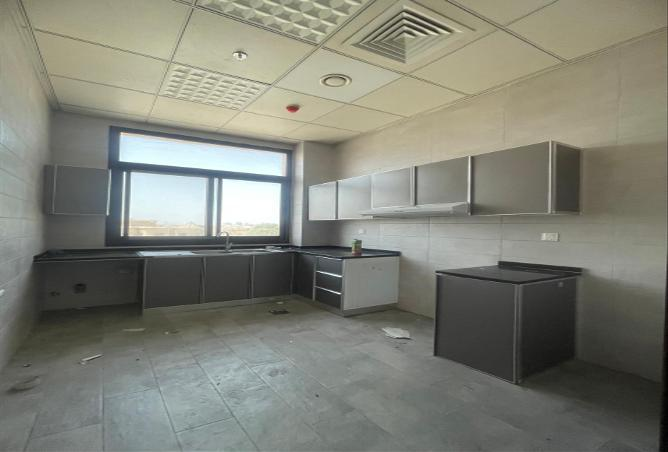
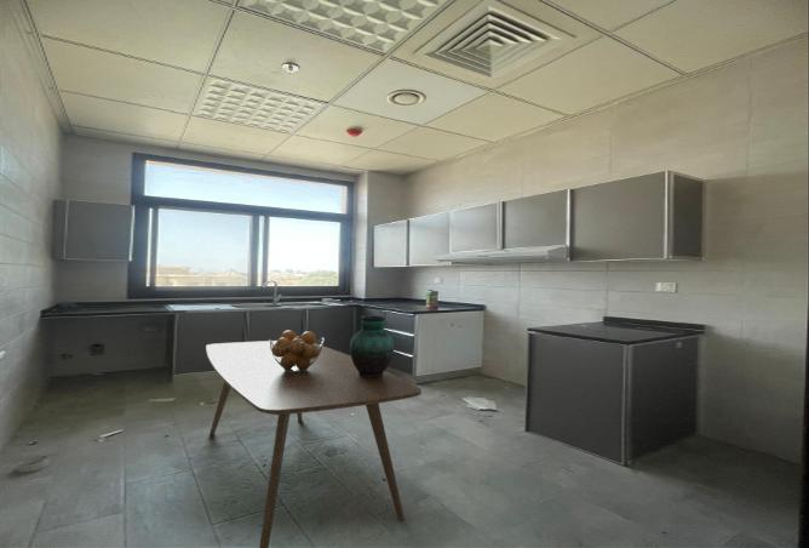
+ fruit basket [268,329,325,372]
+ dining table [205,339,423,548]
+ vase [349,314,395,378]
